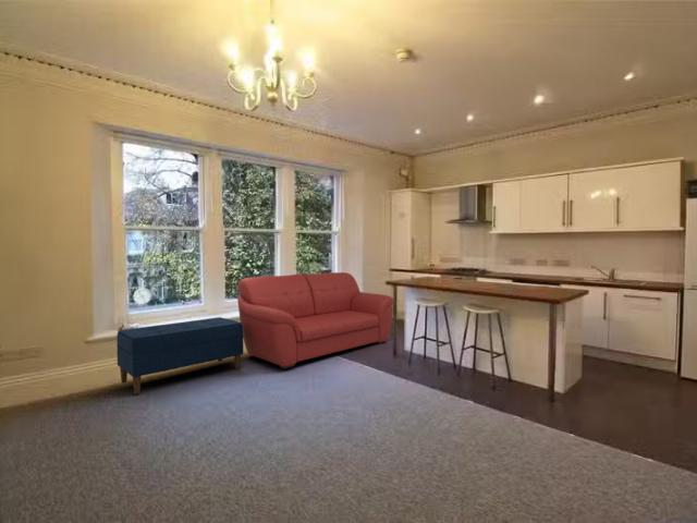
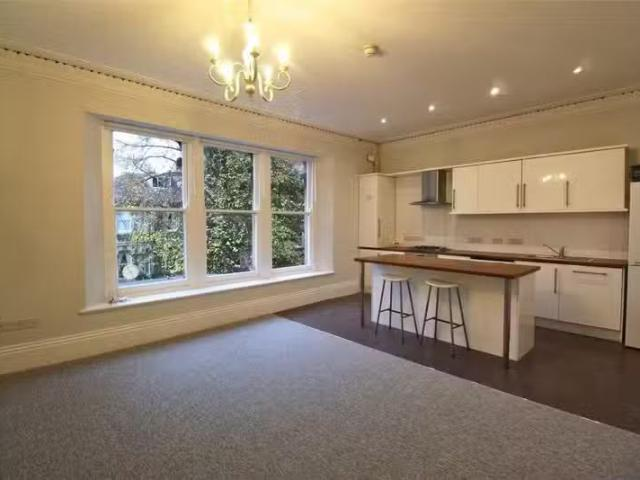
- sofa [236,271,394,369]
- bench [115,316,244,396]
